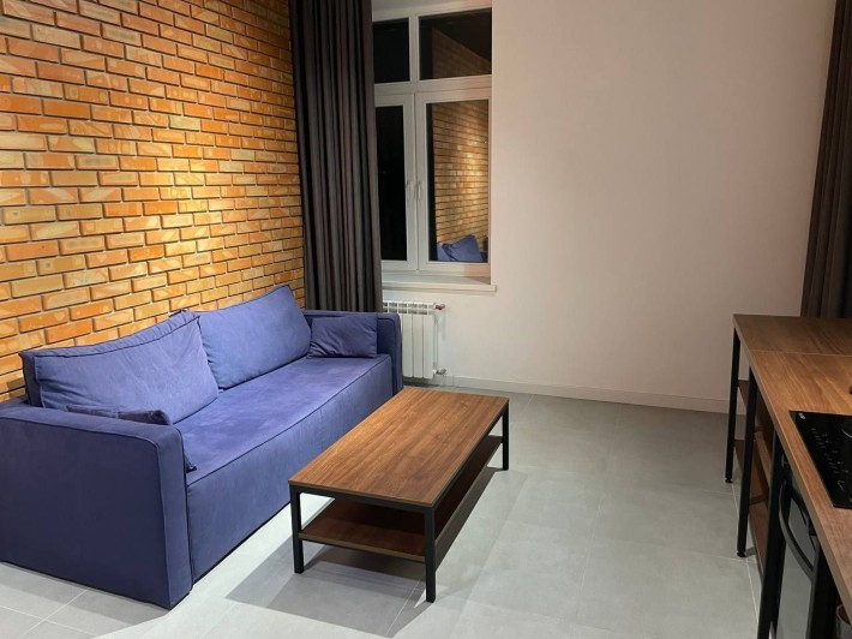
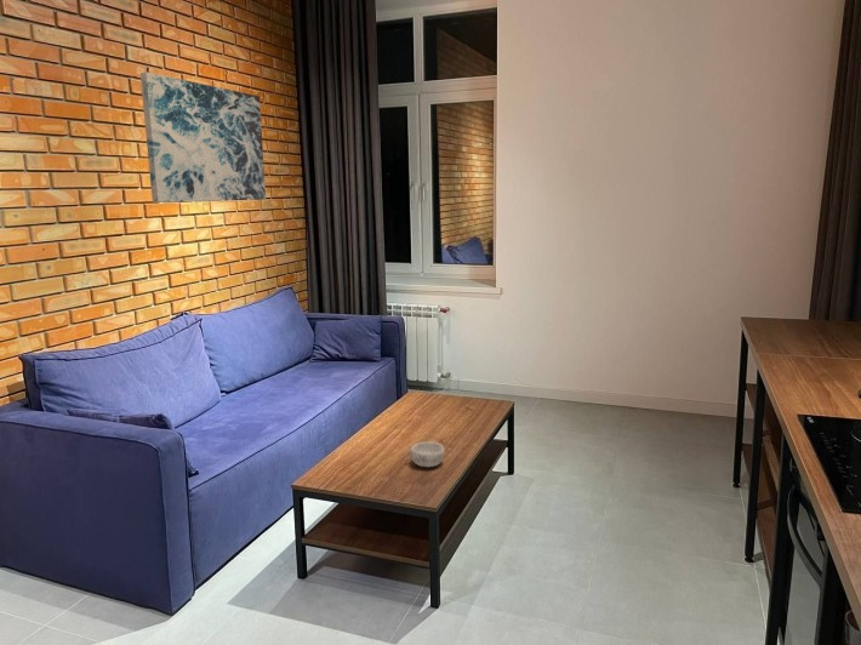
+ decorative bowl [404,440,445,468]
+ wall art [139,72,267,204]
